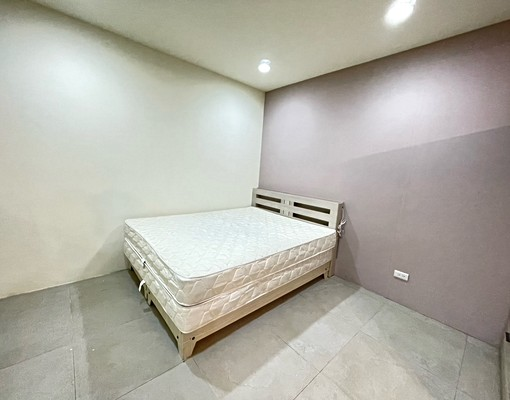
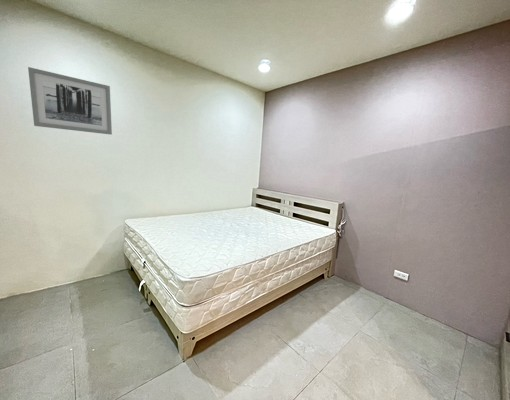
+ wall art [27,66,113,136]
